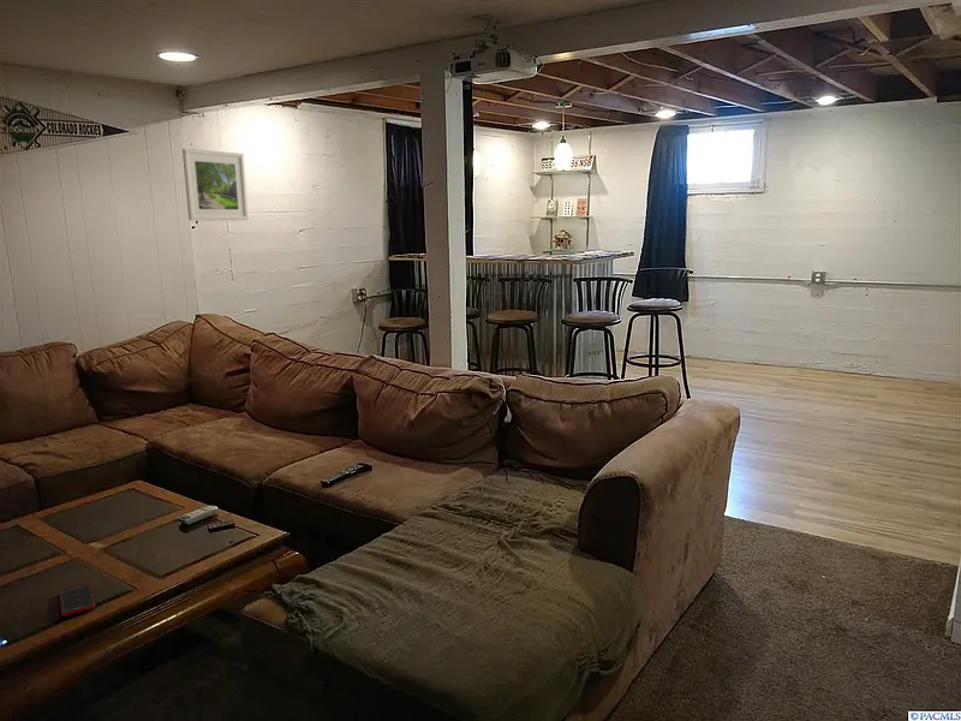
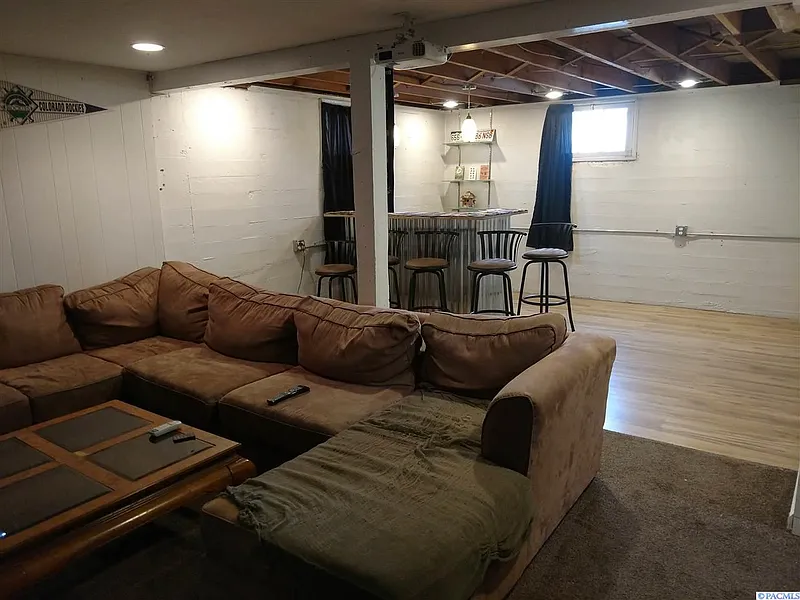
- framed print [181,148,250,221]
- cell phone [59,582,96,618]
